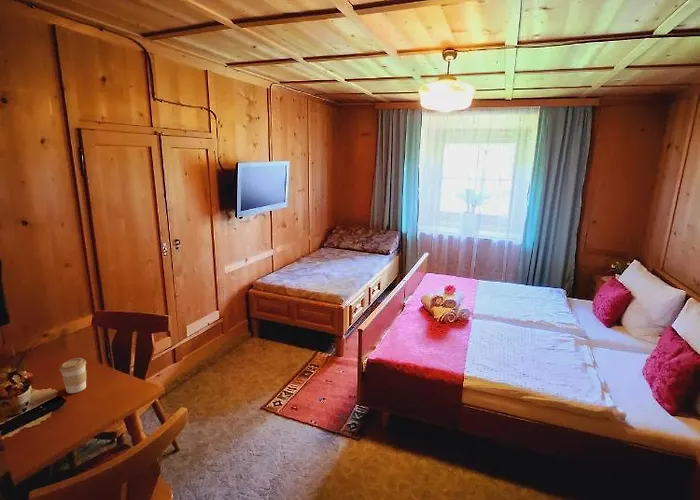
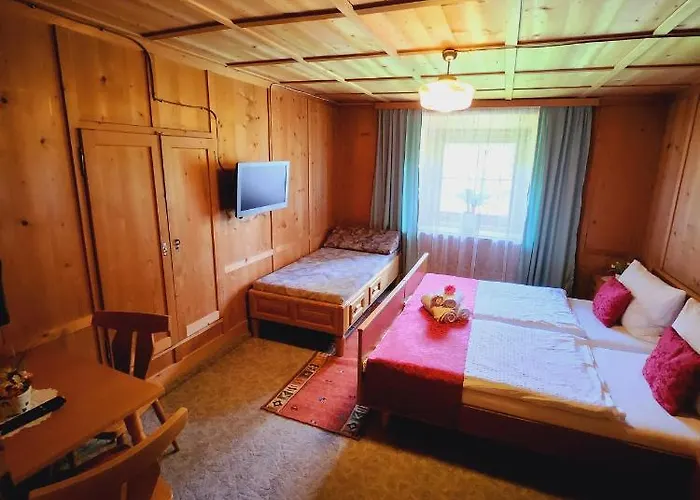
- coffee cup [59,357,87,394]
